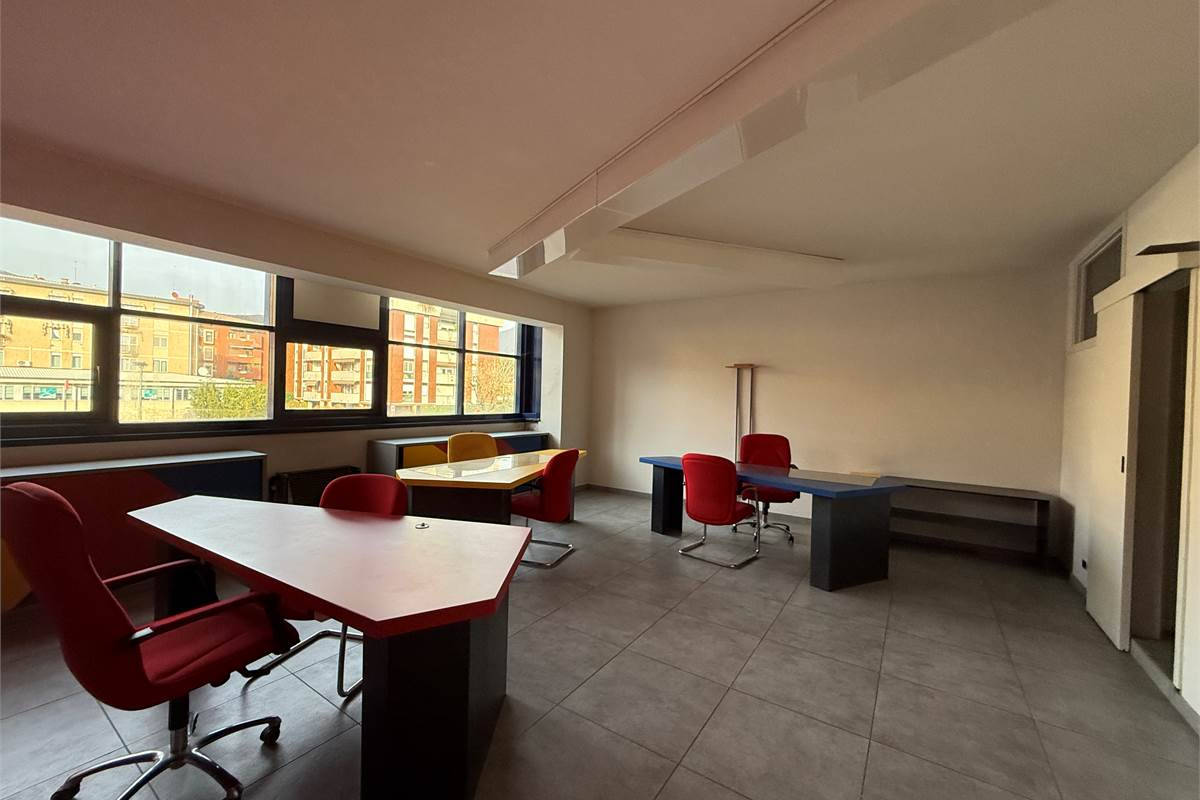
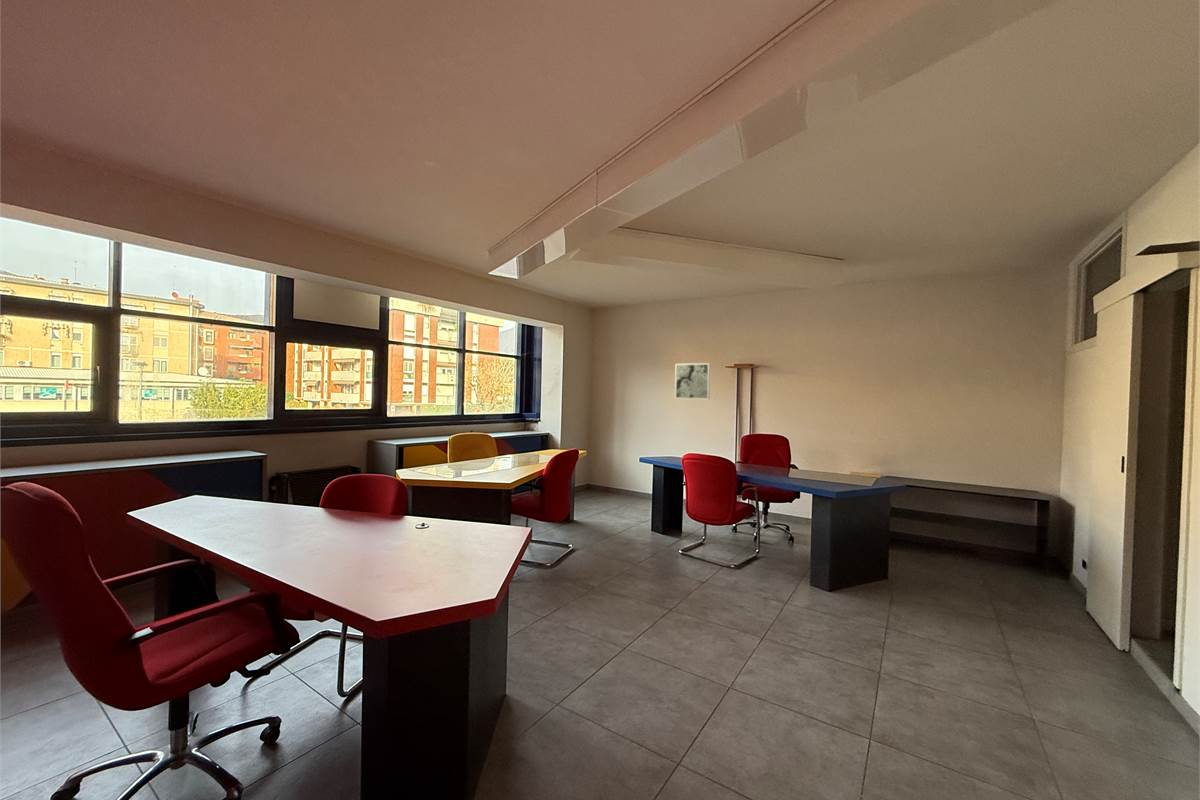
+ wall art [674,362,711,400]
